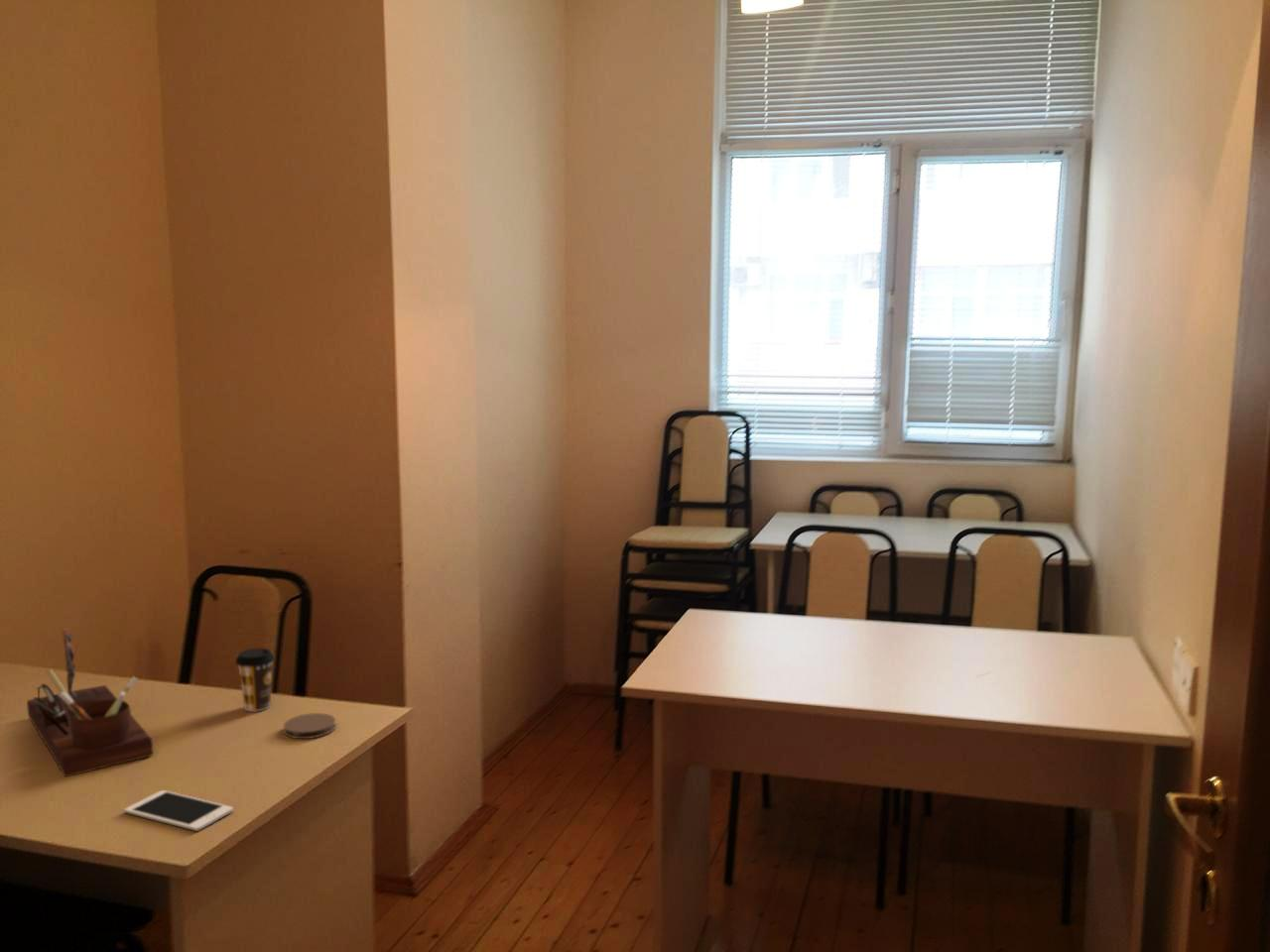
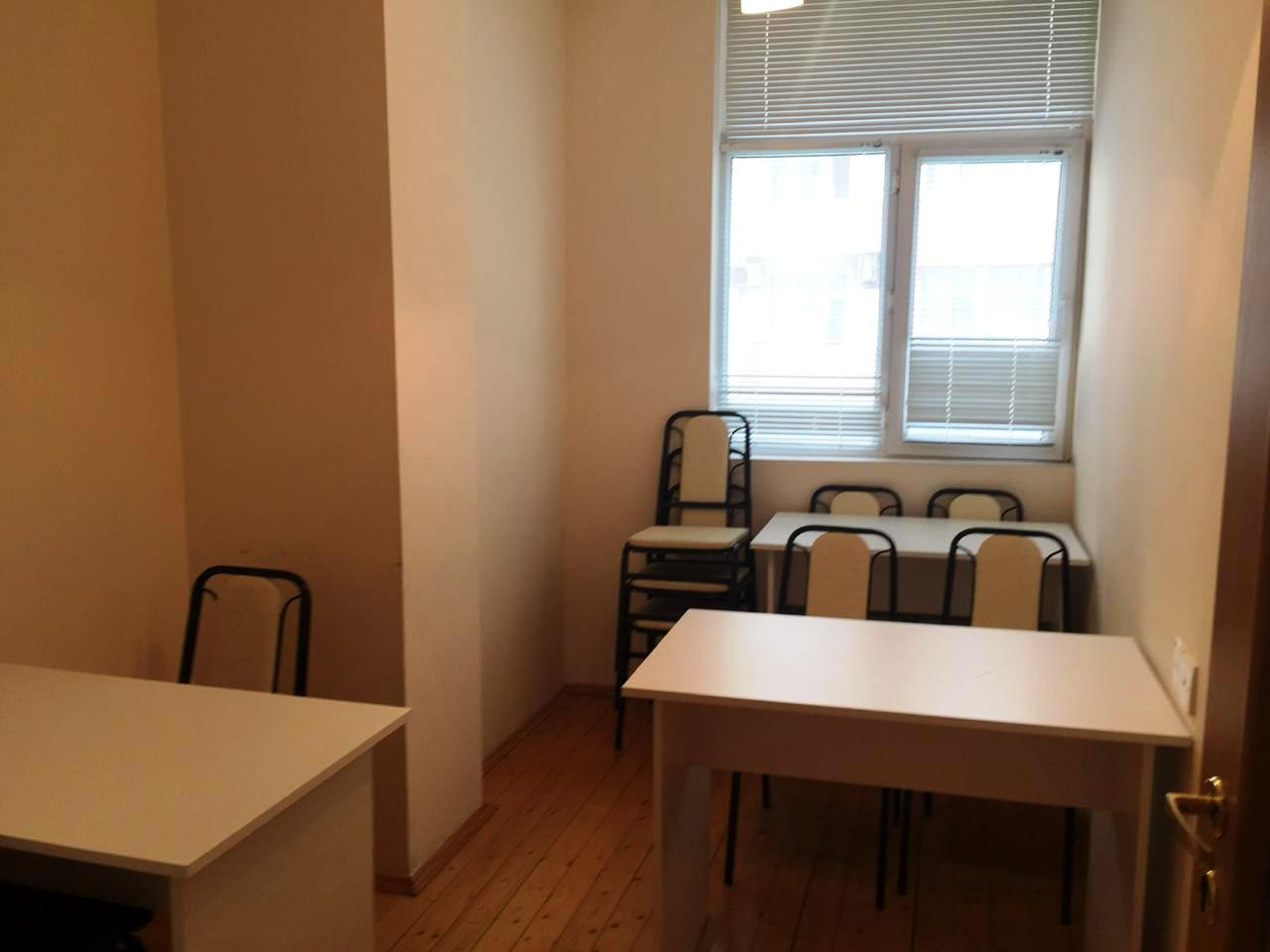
- cell phone [123,789,234,832]
- coffee cup [234,648,276,712]
- desk organizer [26,628,154,777]
- coaster [283,712,336,740]
